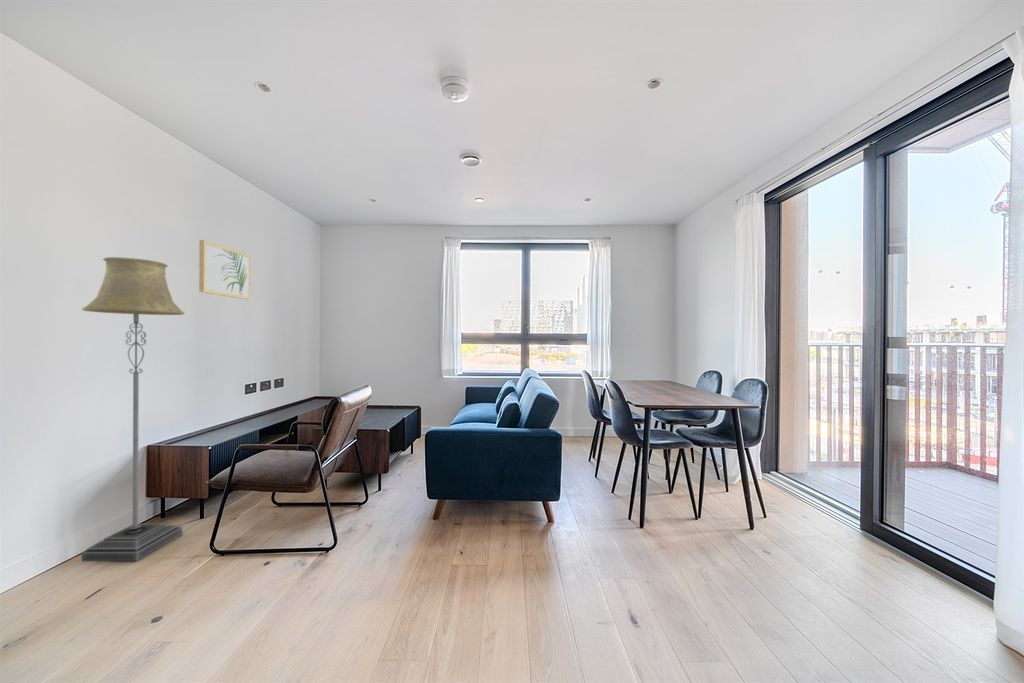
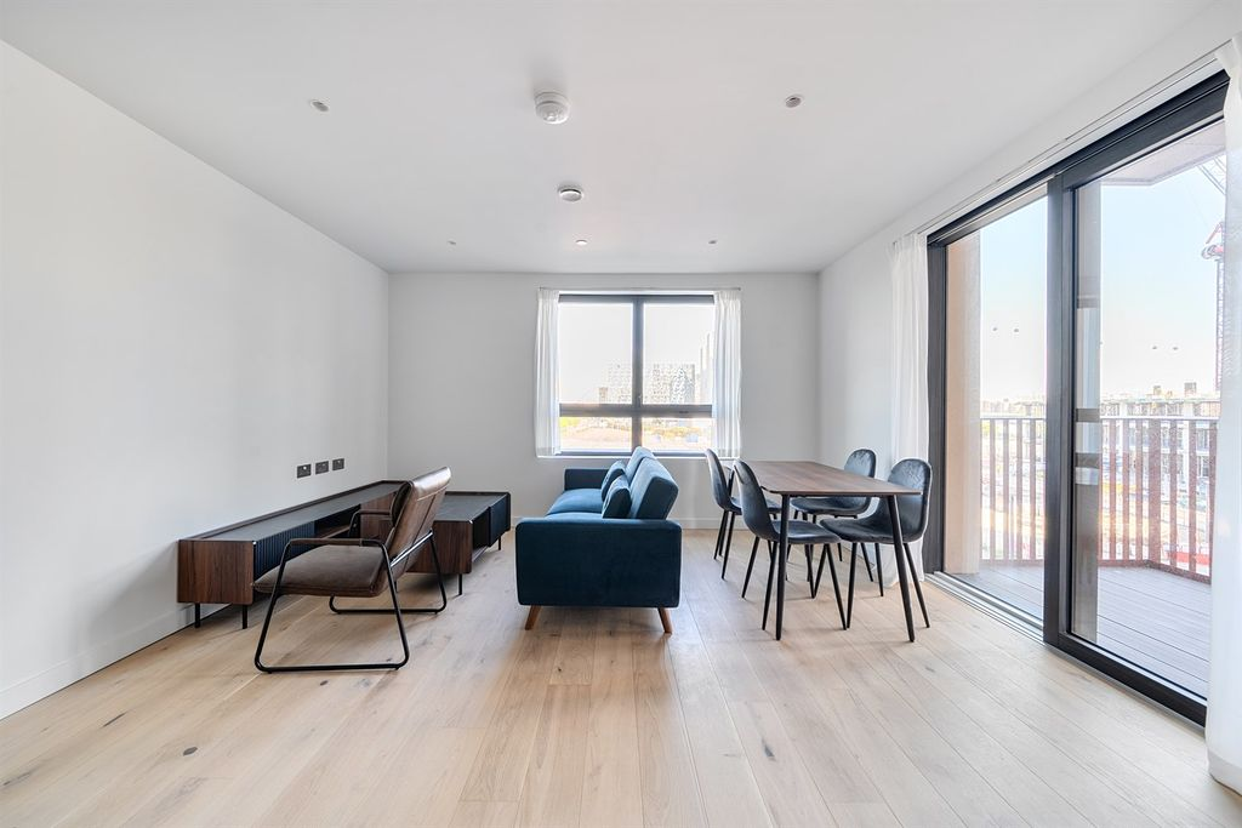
- floor lamp [80,256,185,562]
- wall art [198,239,252,301]
